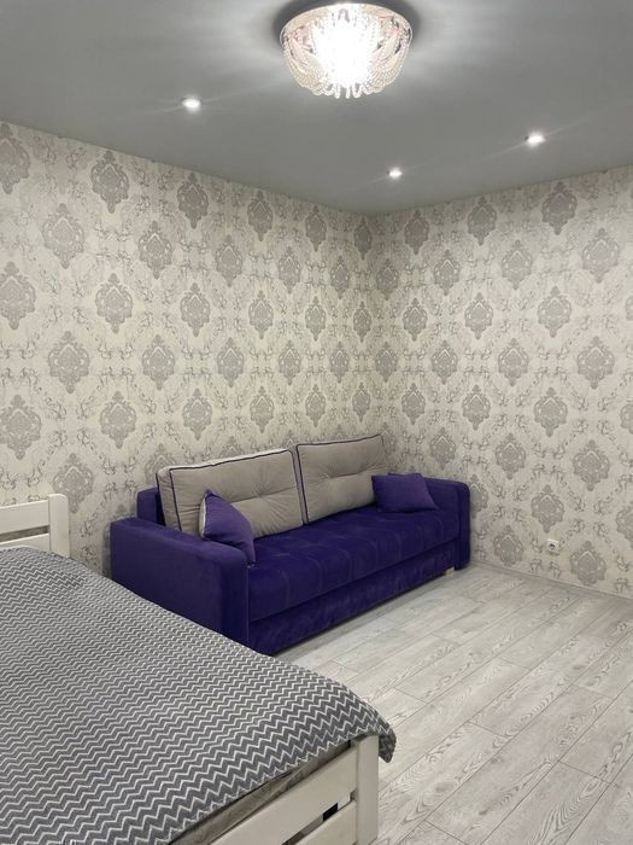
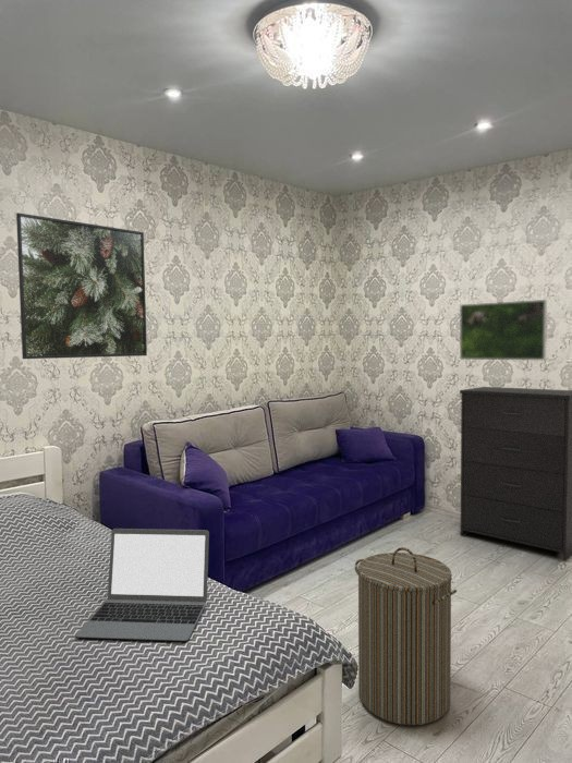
+ laundry hamper [354,546,458,726]
+ laptop [75,528,210,642]
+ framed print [15,211,148,360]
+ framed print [459,299,548,361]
+ dresser [459,386,572,561]
